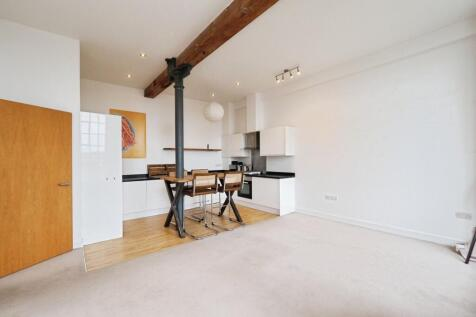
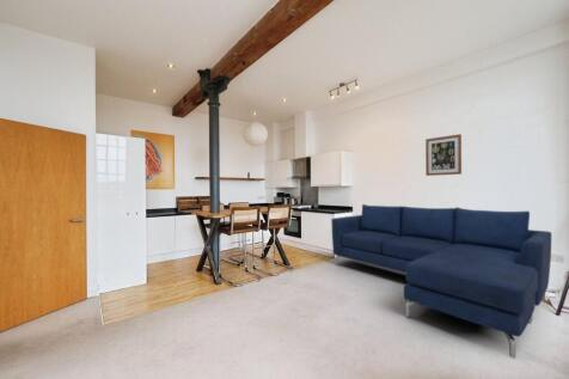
+ wall art [424,133,463,177]
+ sofa [330,203,552,360]
